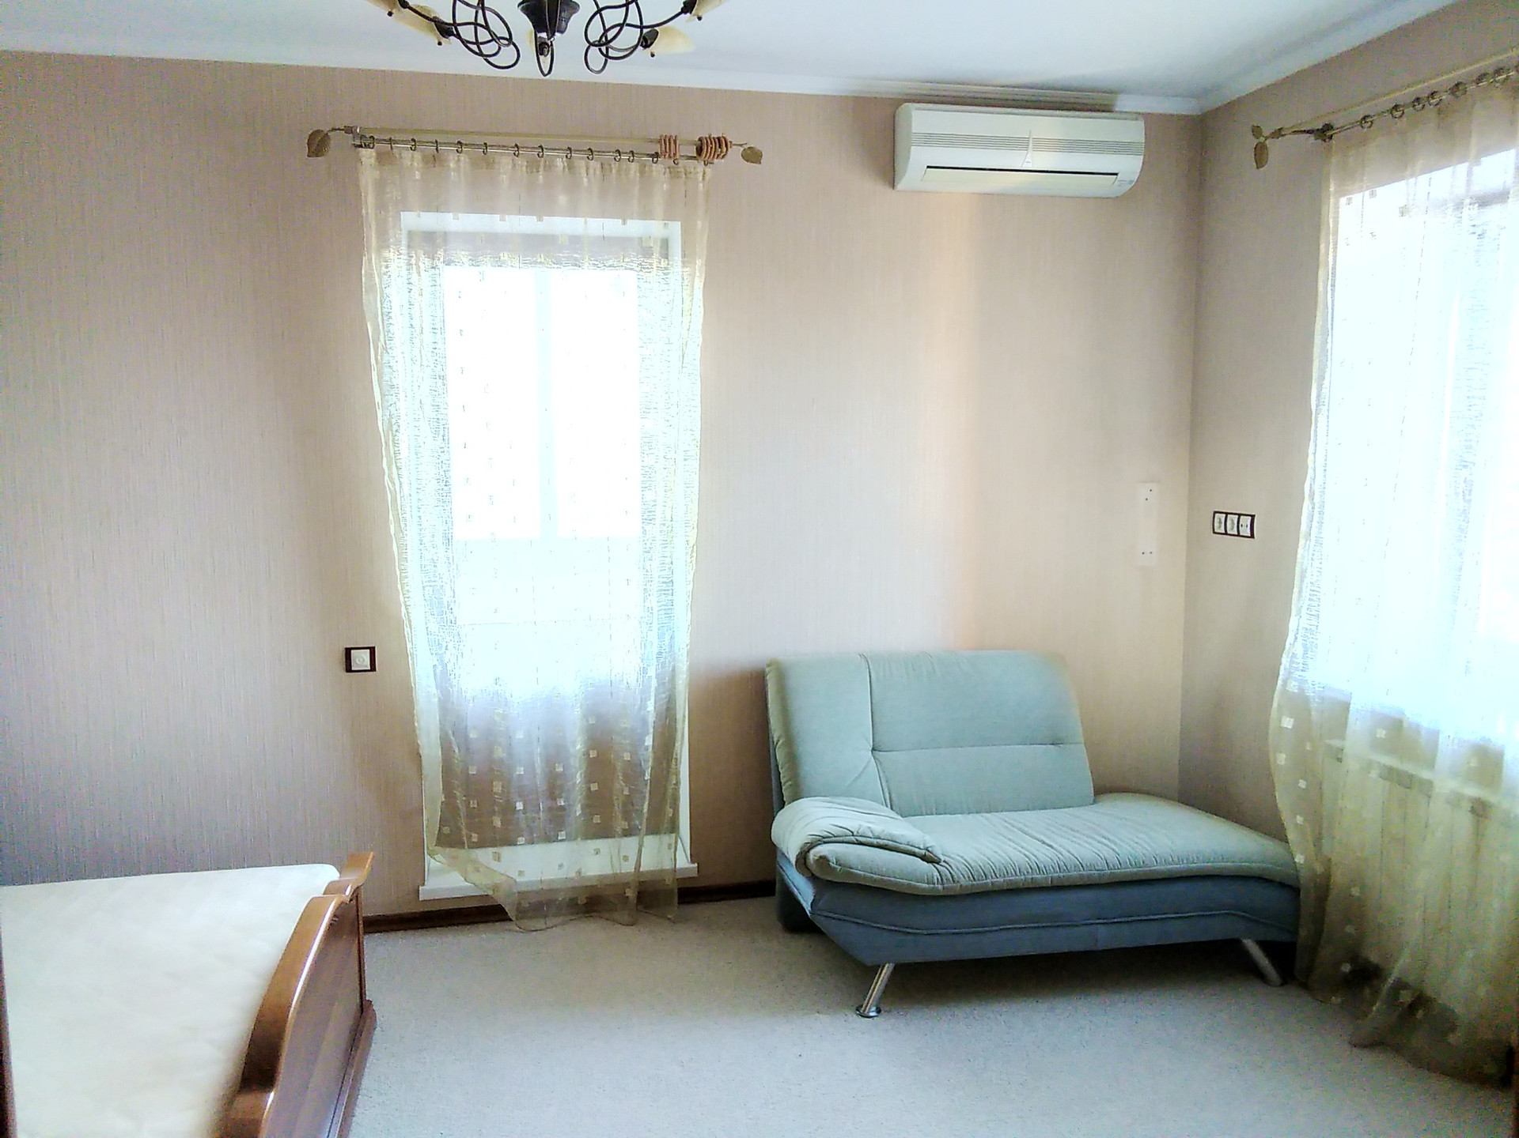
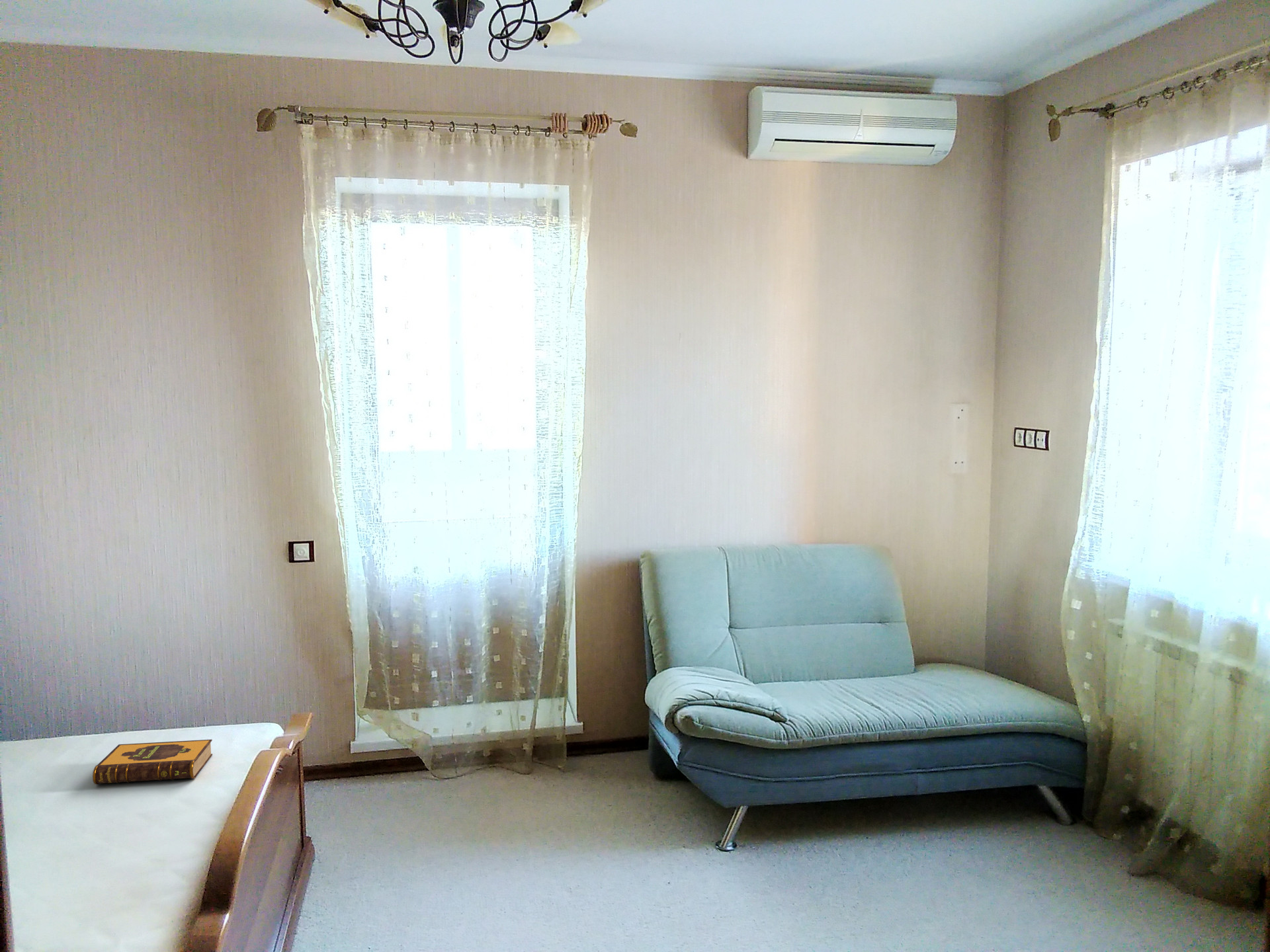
+ hardback book [92,738,213,785]
